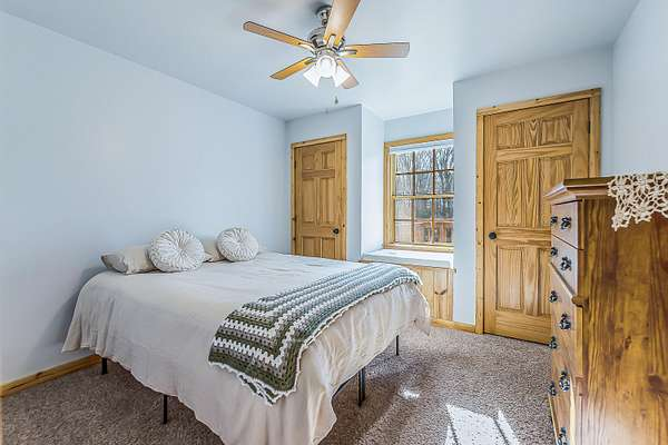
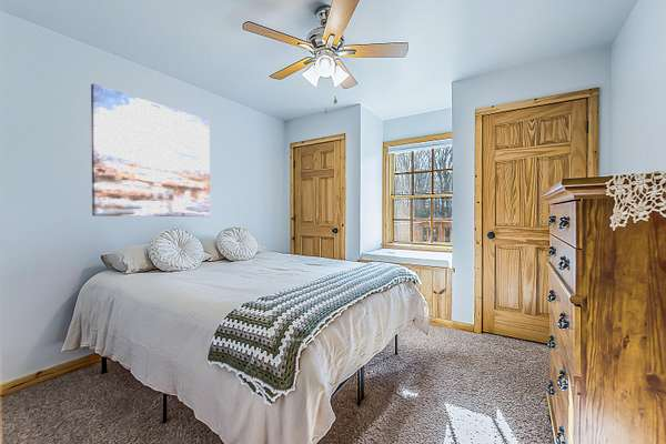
+ wall art [90,83,211,218]
